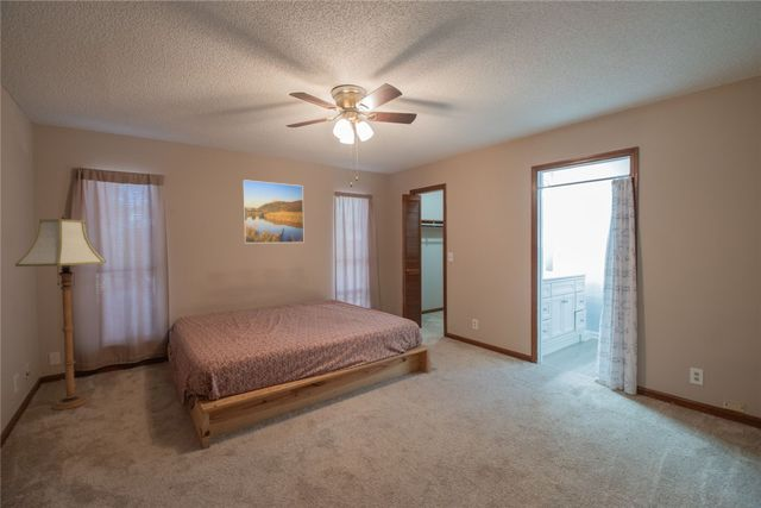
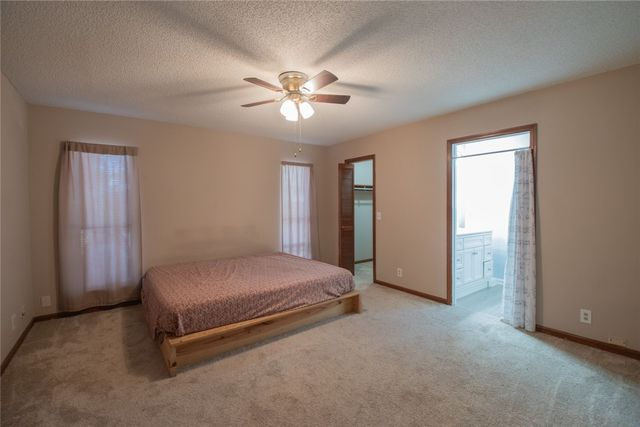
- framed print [241,178,306,244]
- floor lamp [14,213,107,412]
